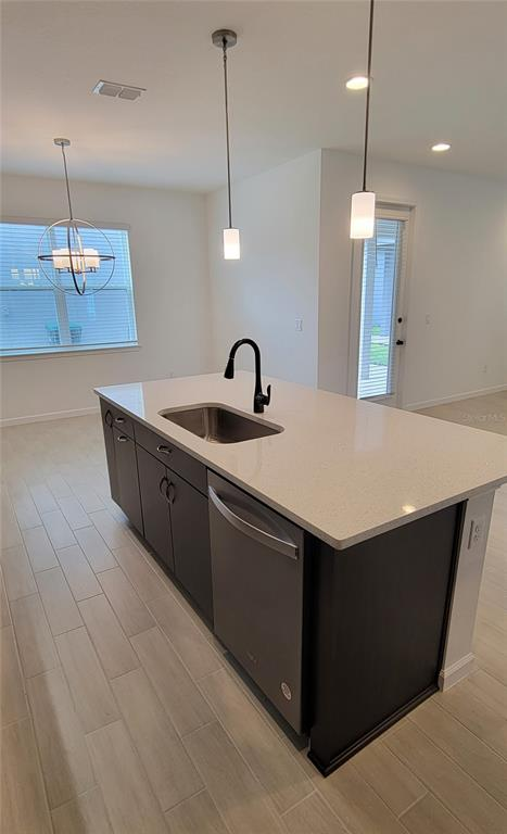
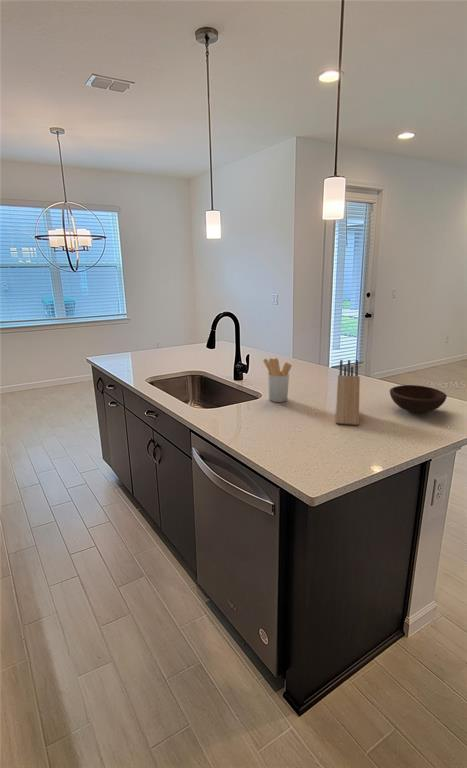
+ knife block [335,359,361,426]
+ bowl [389,384,448,414]
+ utensil holder [262,357,293,403]
